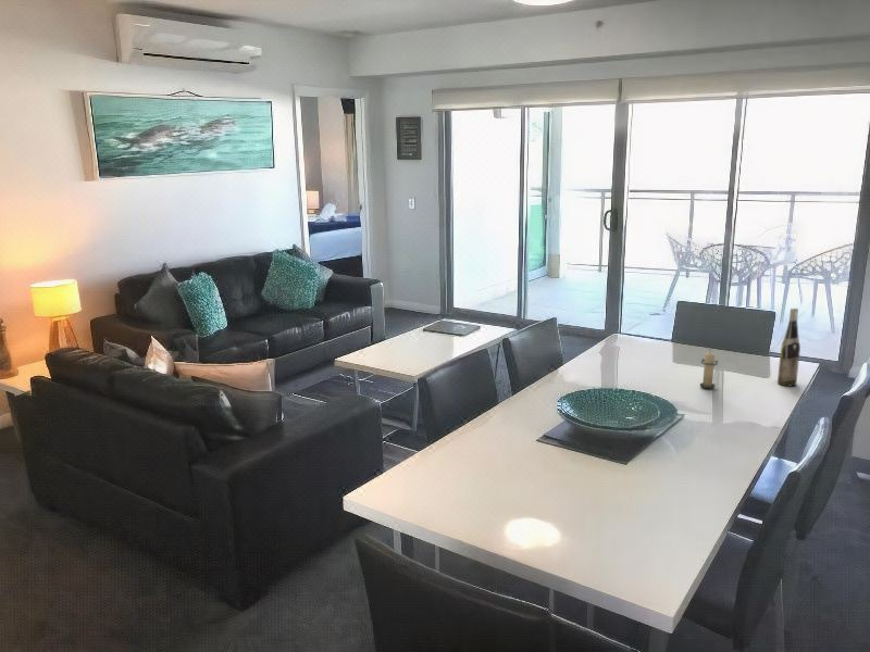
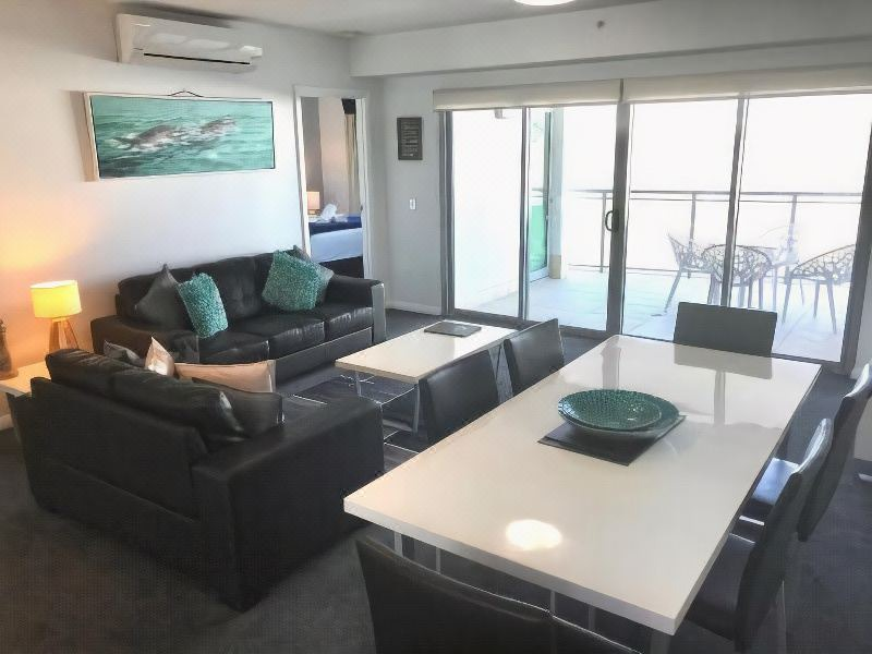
- candle [699,351,719,390]
- wine bottle [776,308,801,387]
